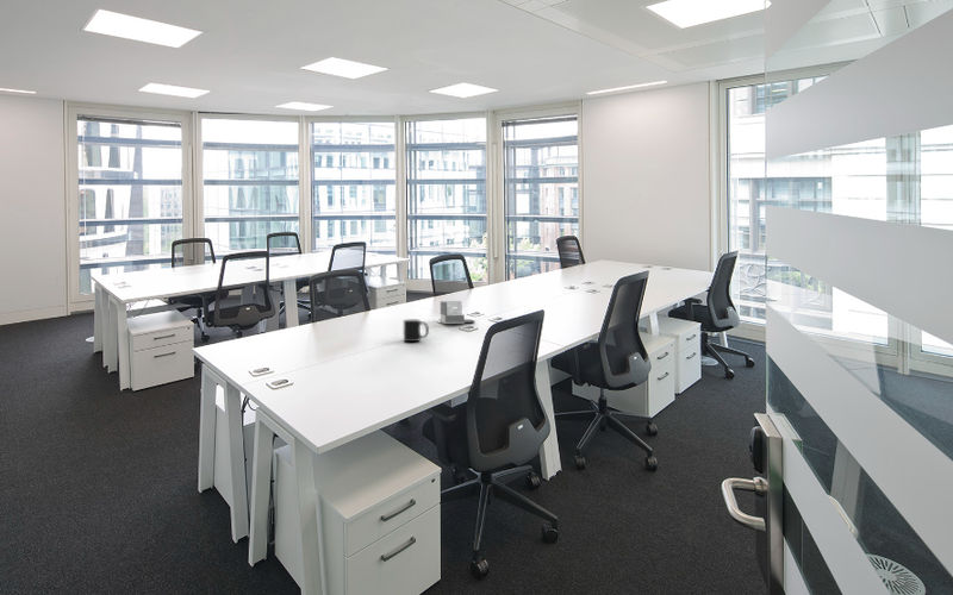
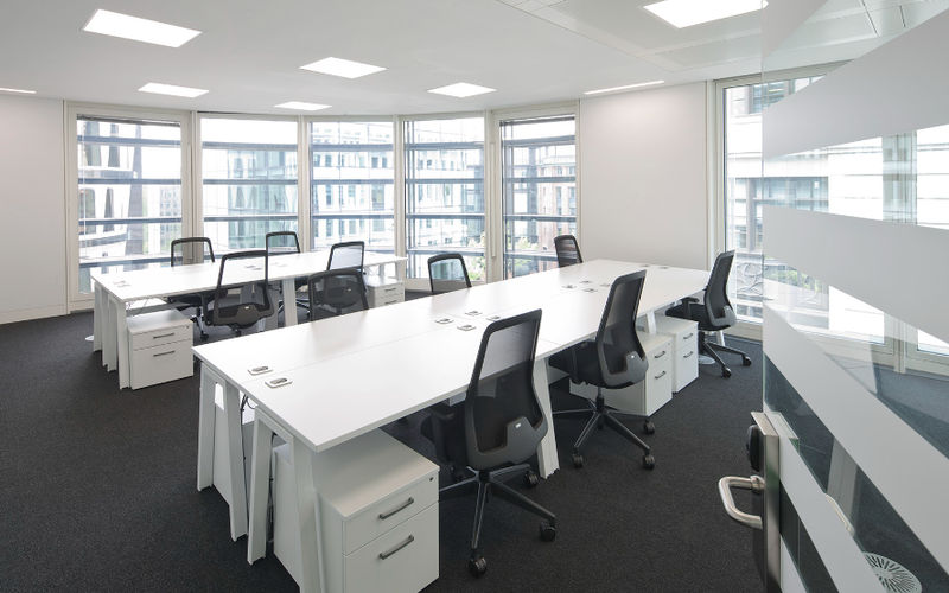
- mug [403,319,430,343]
- architectural model [437,300,476,325]
